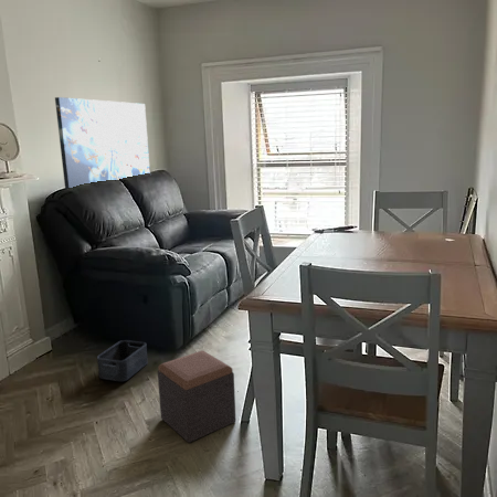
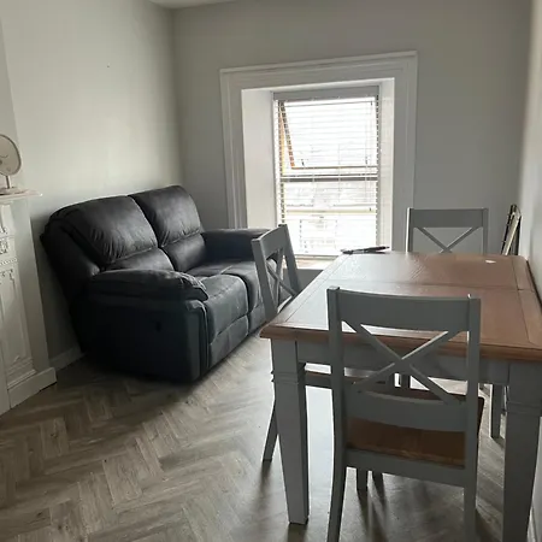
- storage bin [96,339,149,382]
- footstool [157,350,236,444]
- wall art [54,96,151,191]
